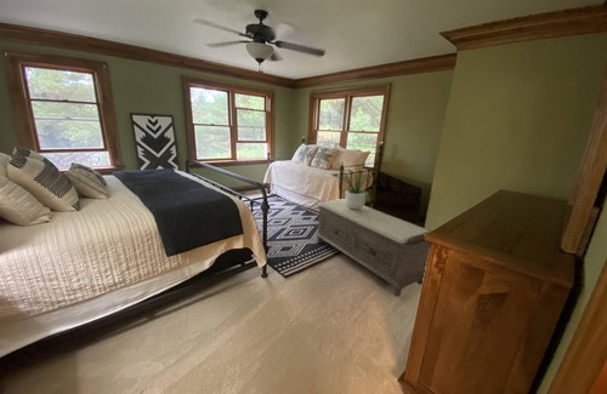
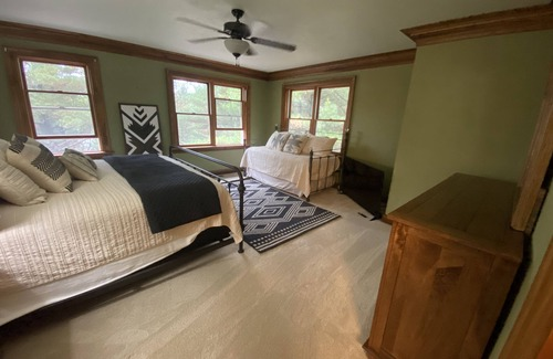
- potted plant [331,156,373,210]
- bench [314,198,432,297]
